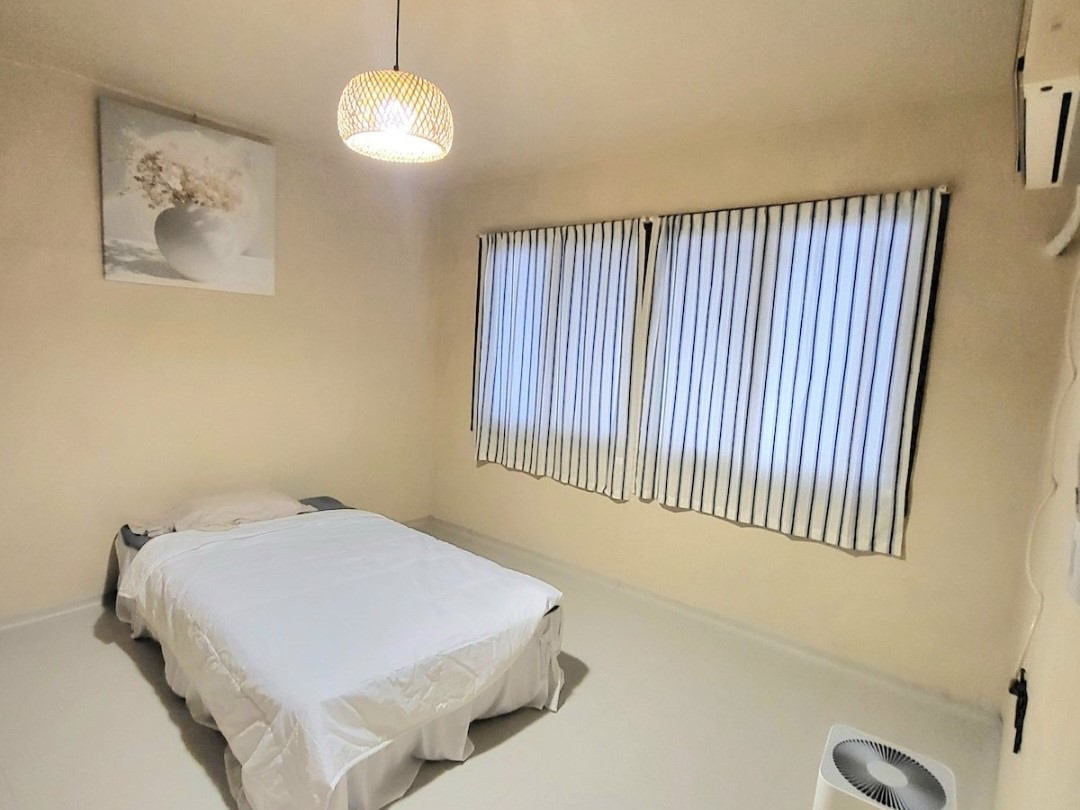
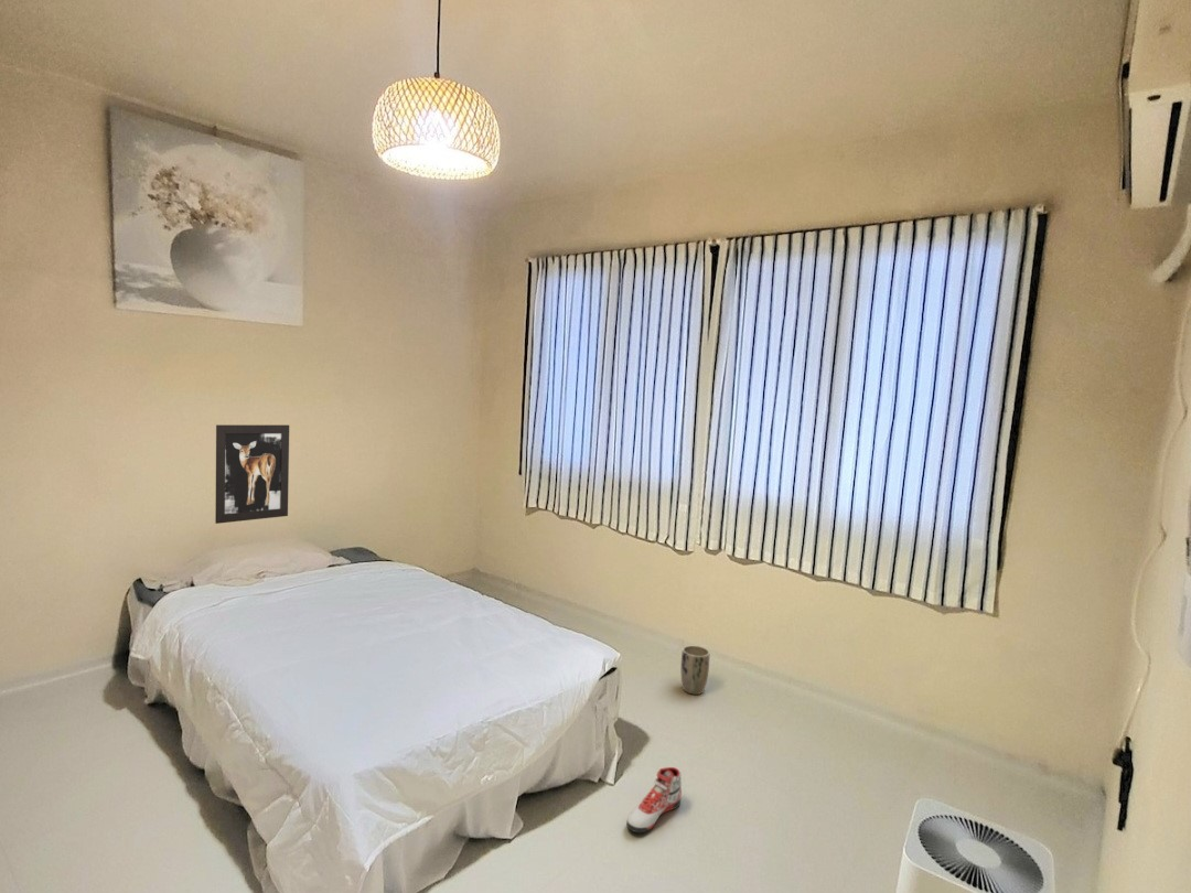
+ wall art [214,423,290,525]
+ sneaker [625,766,683,833]
+ plant pot [680,645,710,696]
